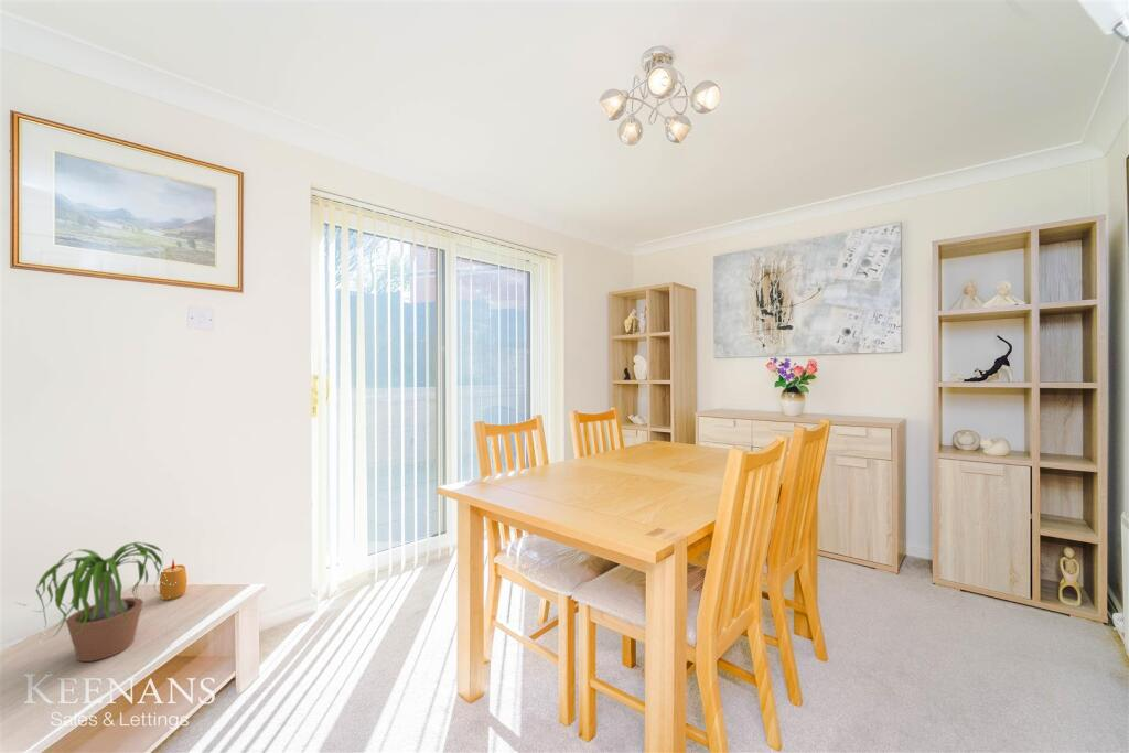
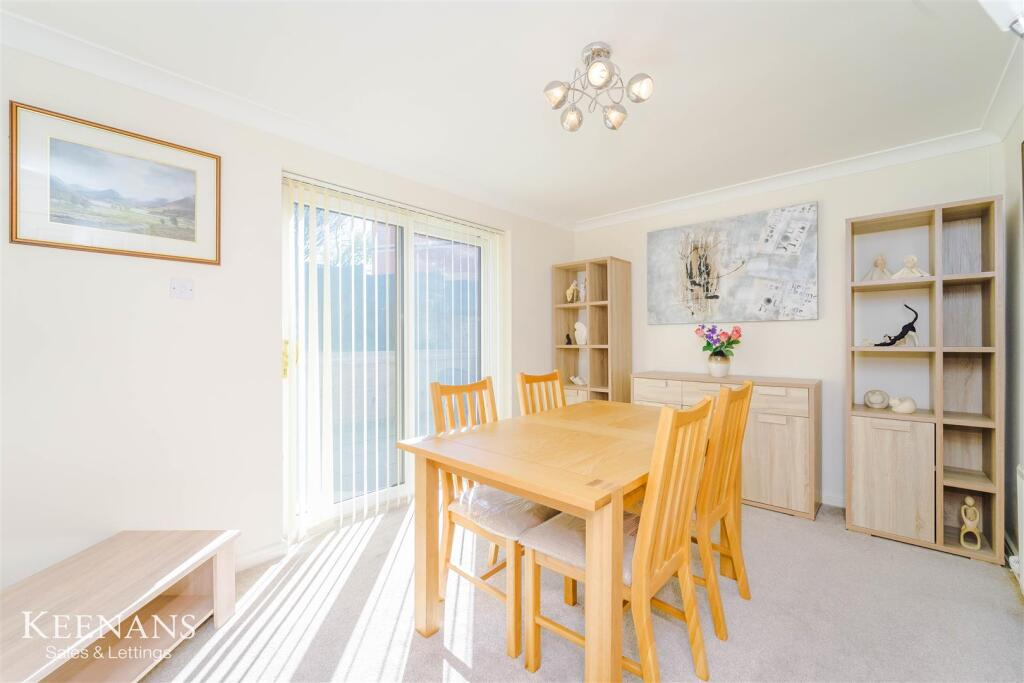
- potted plant [12,541,178,663]
- candle [159,559,189,601]
